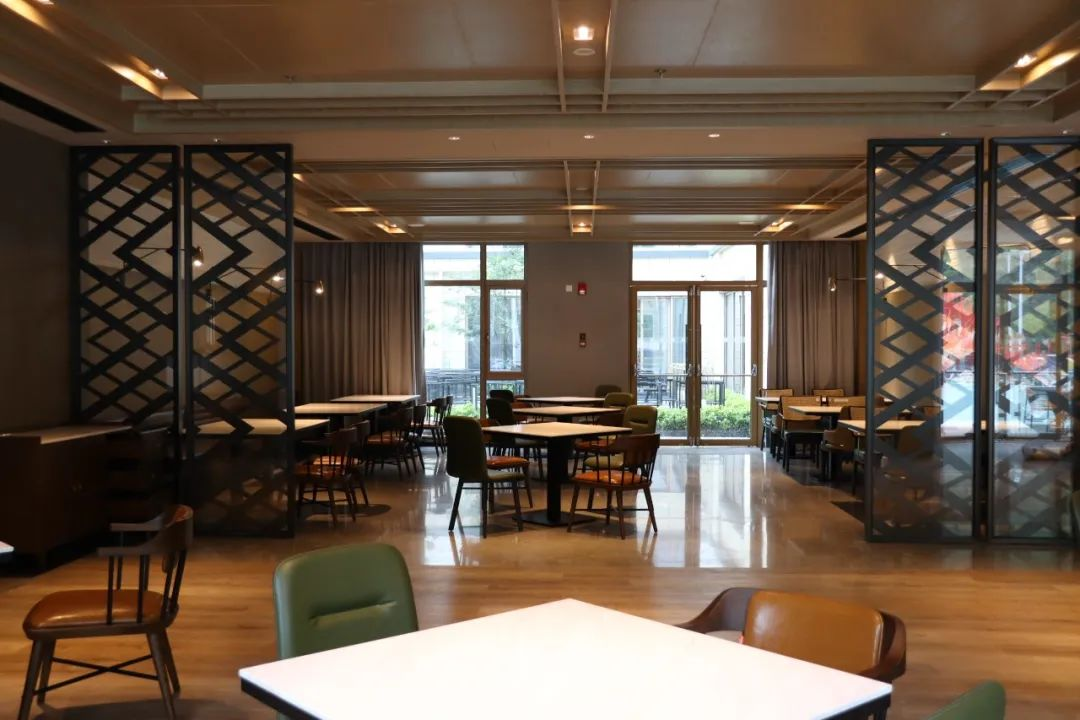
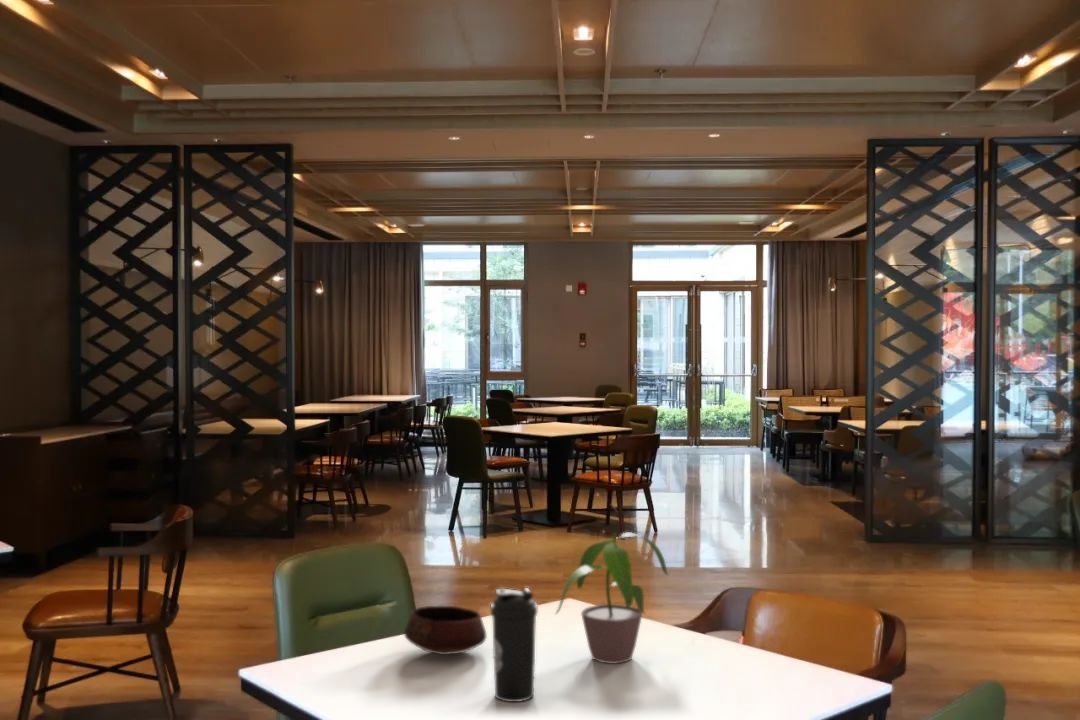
+ water bottle [490,587,538,703]
+ bowl [403,605,488,656]
+ potted plant [555,531,669,665]
